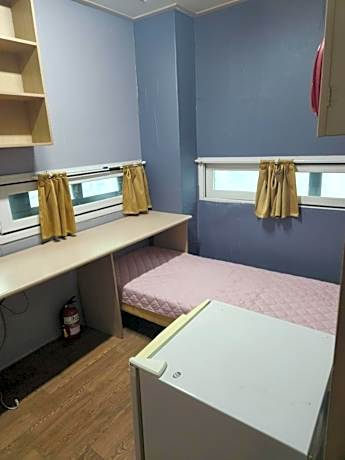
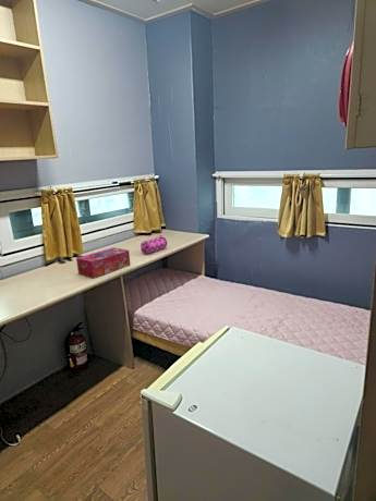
+ pencil case [140,234,168,255]
+ tissue box [75,246,131,279]
